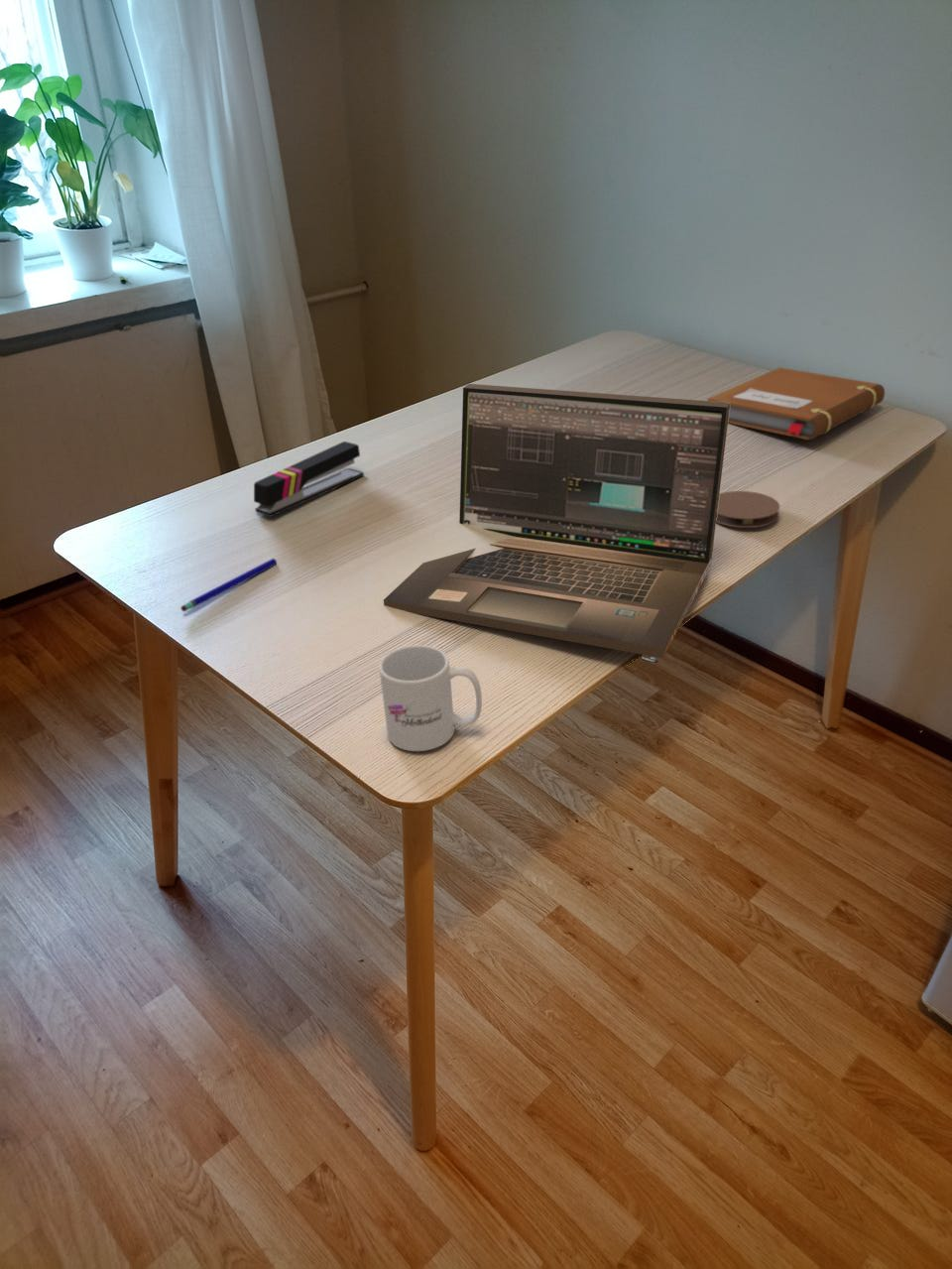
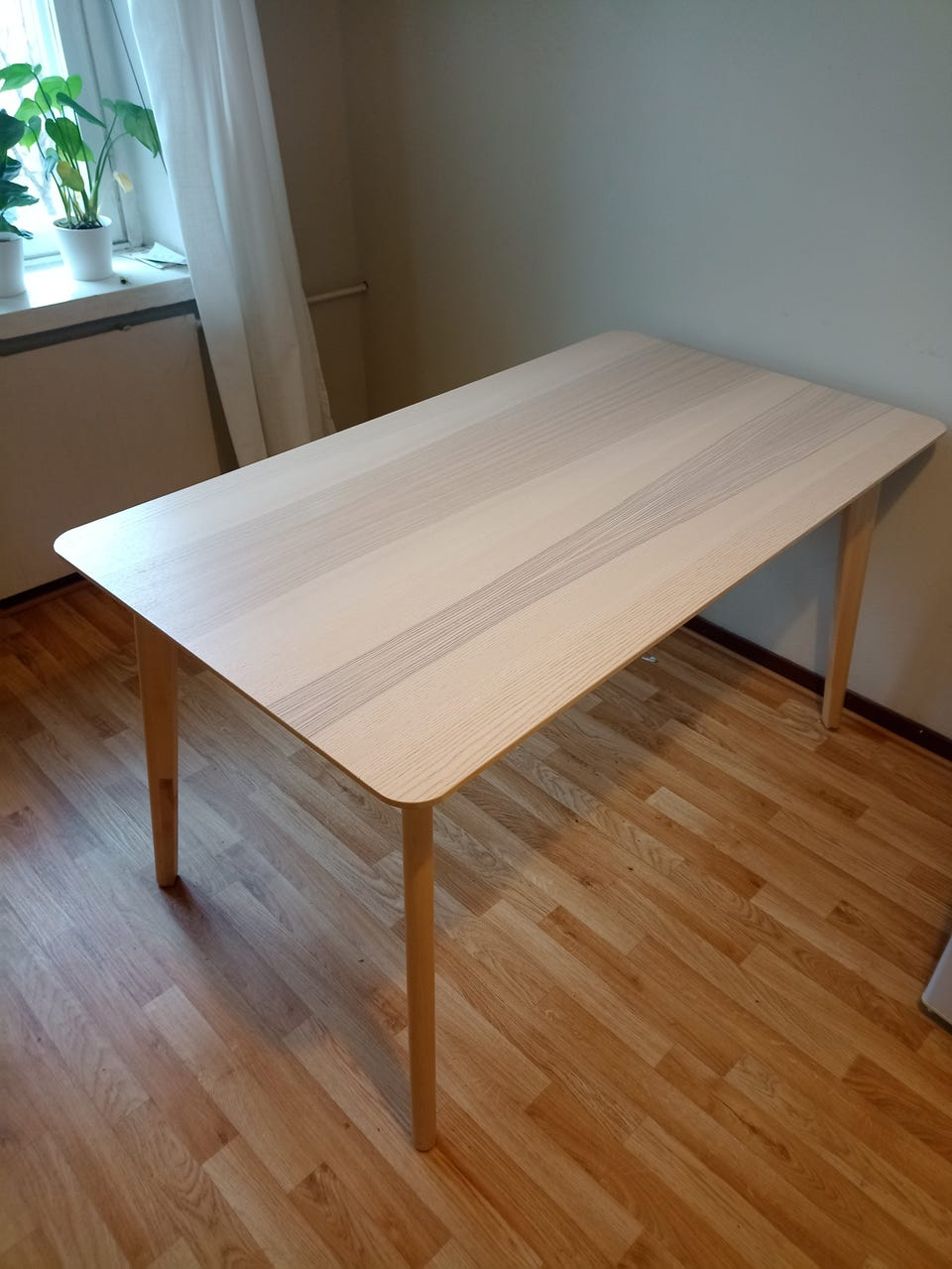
- notebook [706,366,886,441]
- coaster [716,490,780,529]
- laptop [383,383,730,659]
- pen [179,558,278,612]
- mug [378,644,483,752]
- stapler [253,441,365,518]
